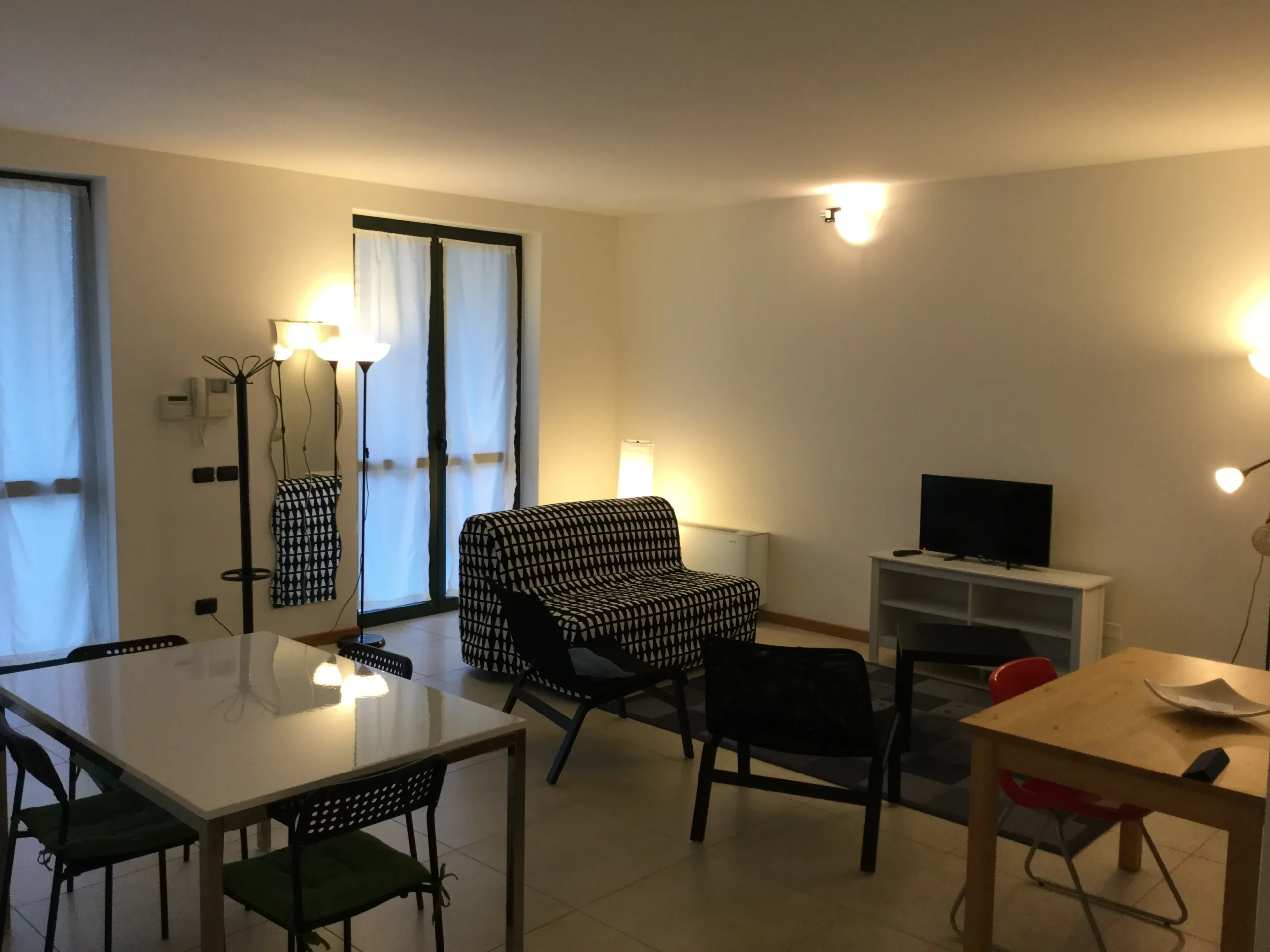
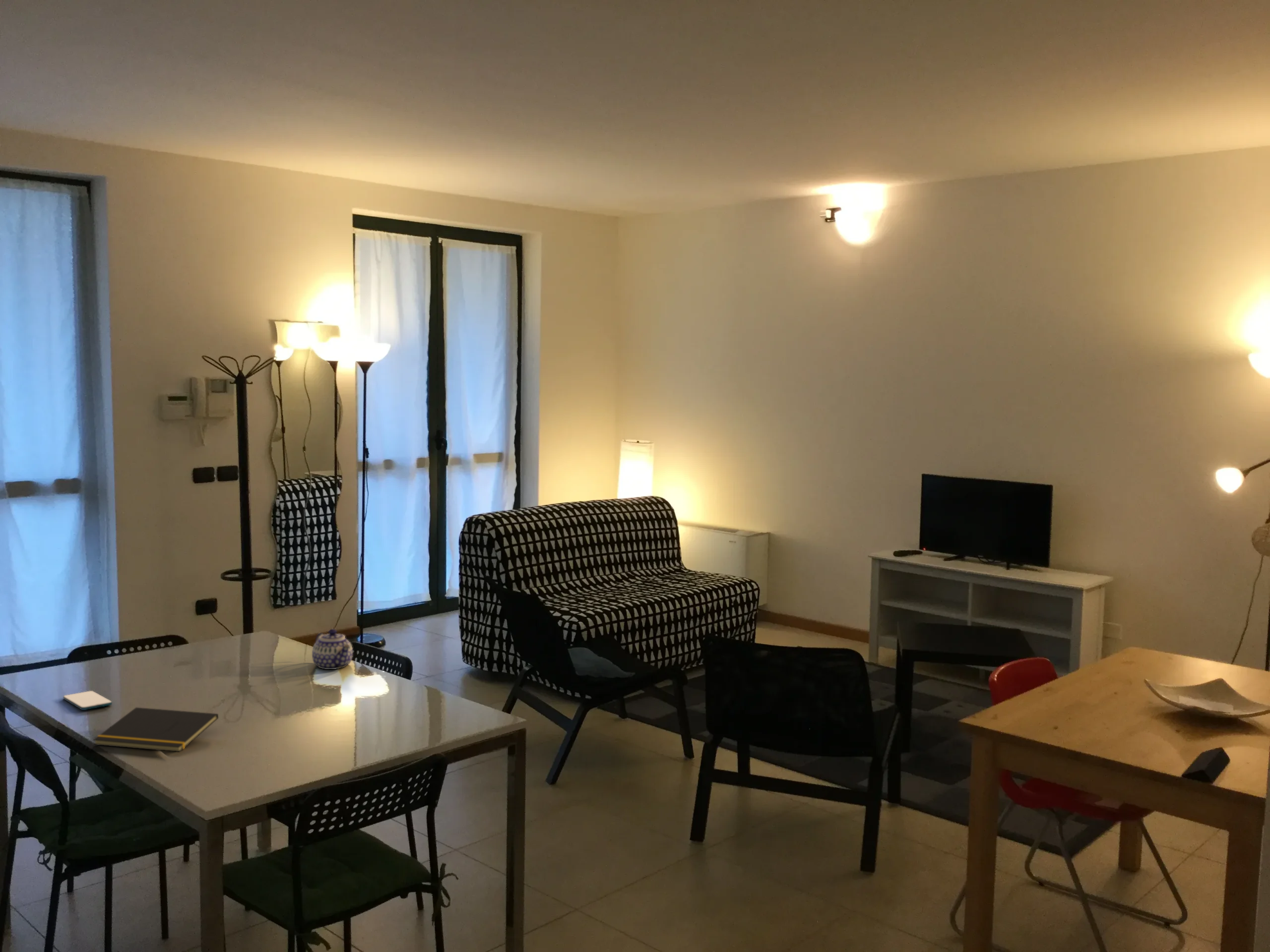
+ notepad [93,707,219,752]
+ teapot [312,628,353,670]
+ smartphone [63,690,113,711]
